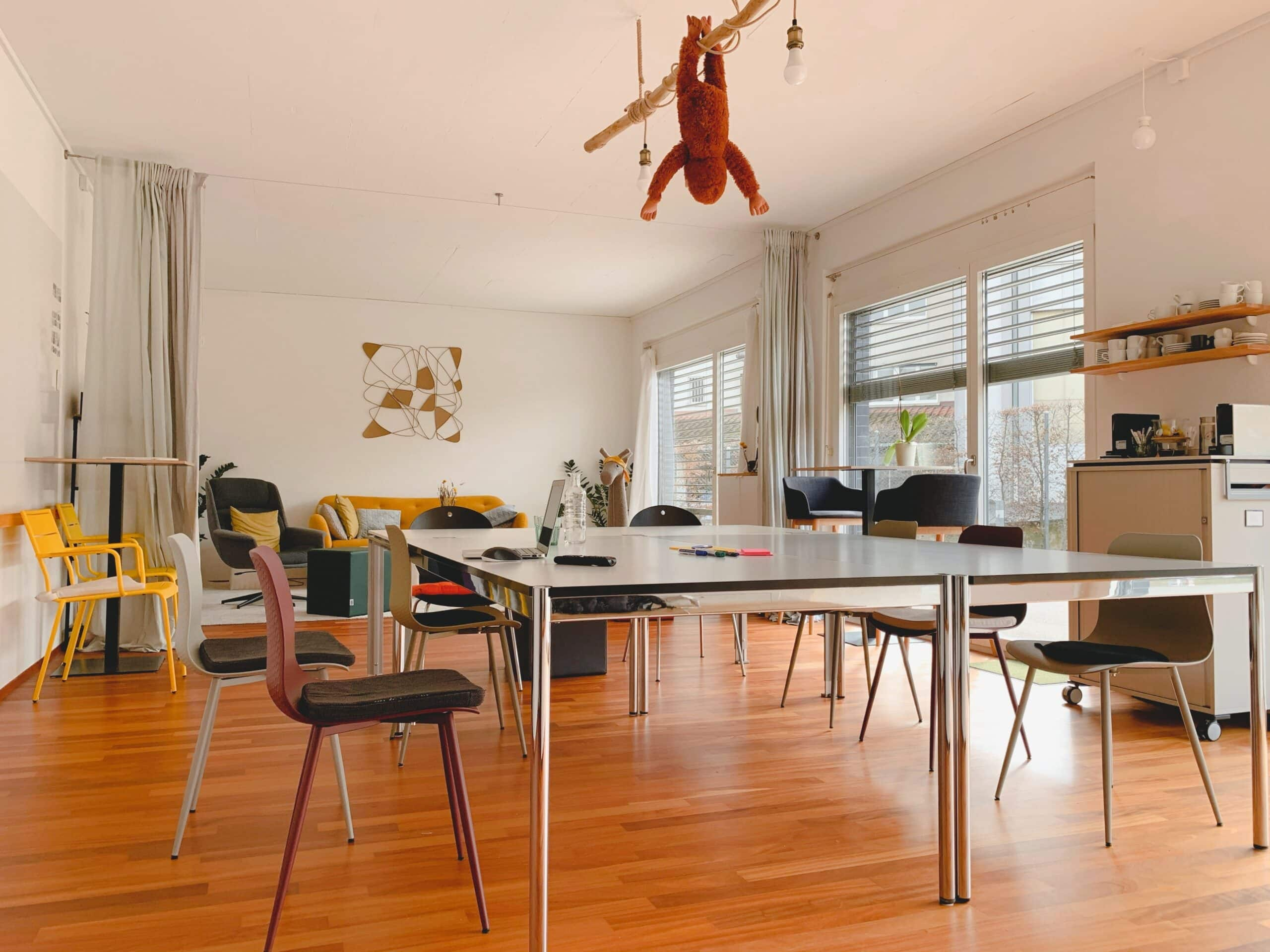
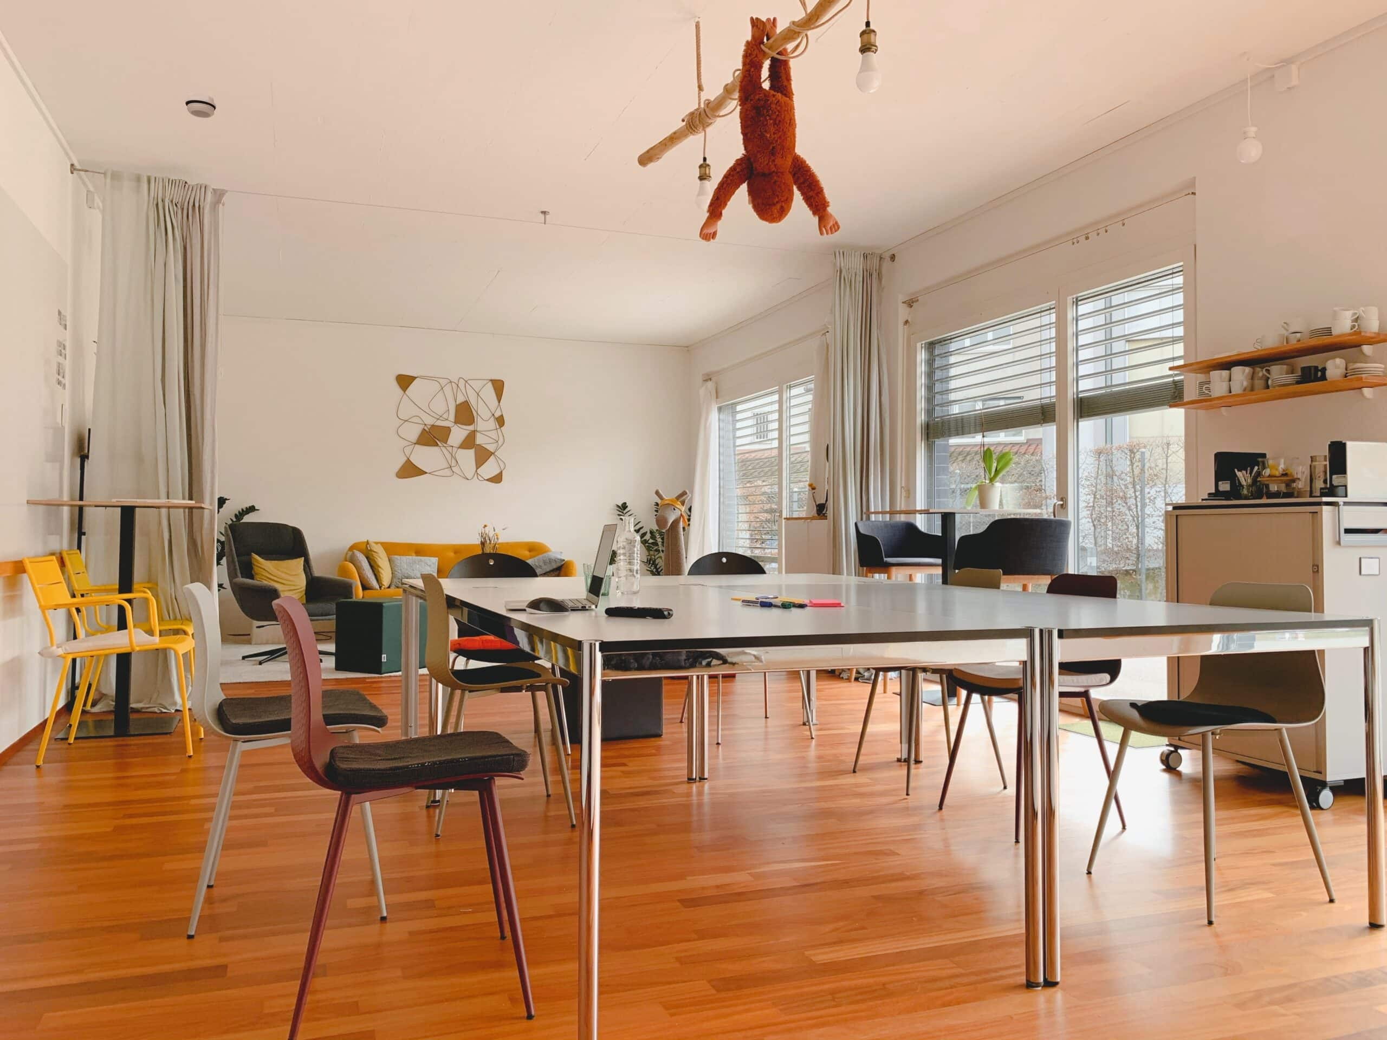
+ smoke detector [185,93,216,119]
